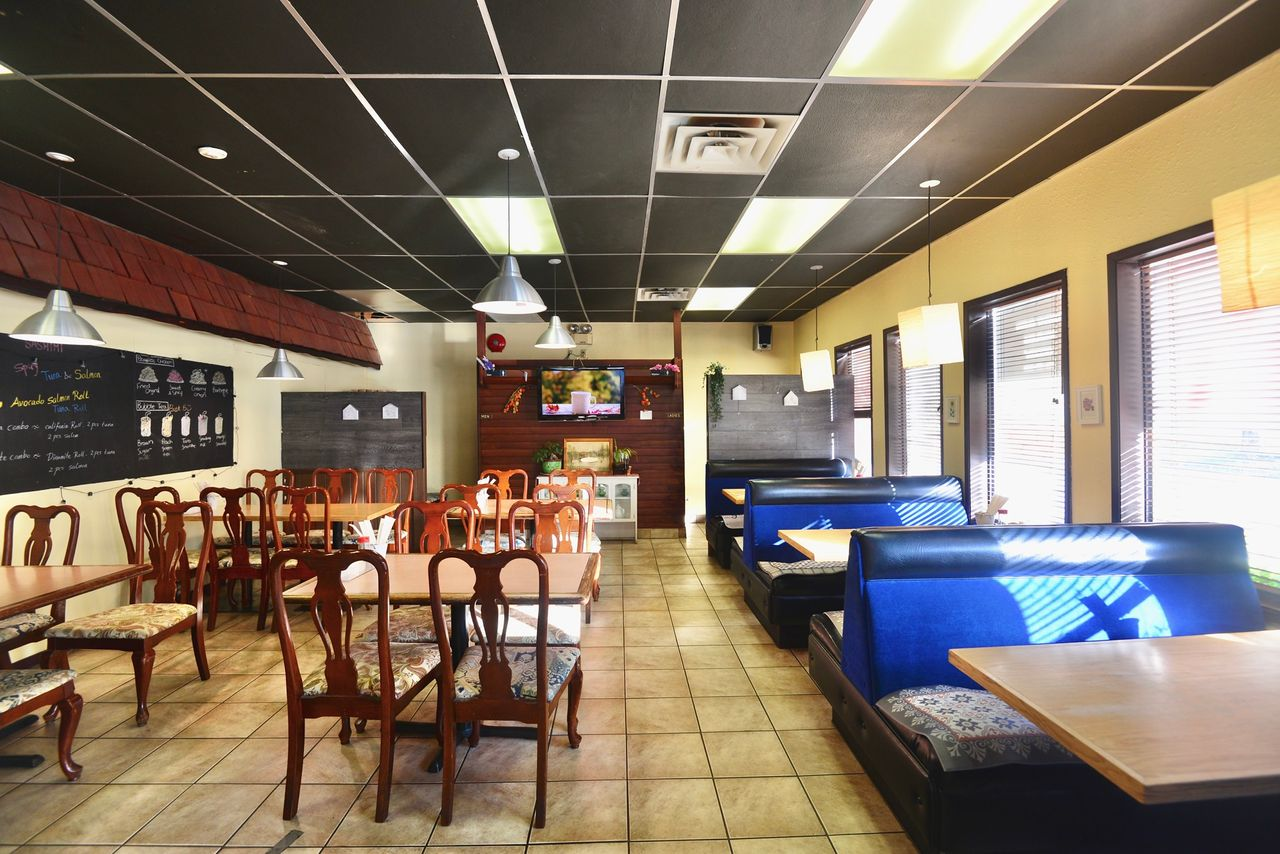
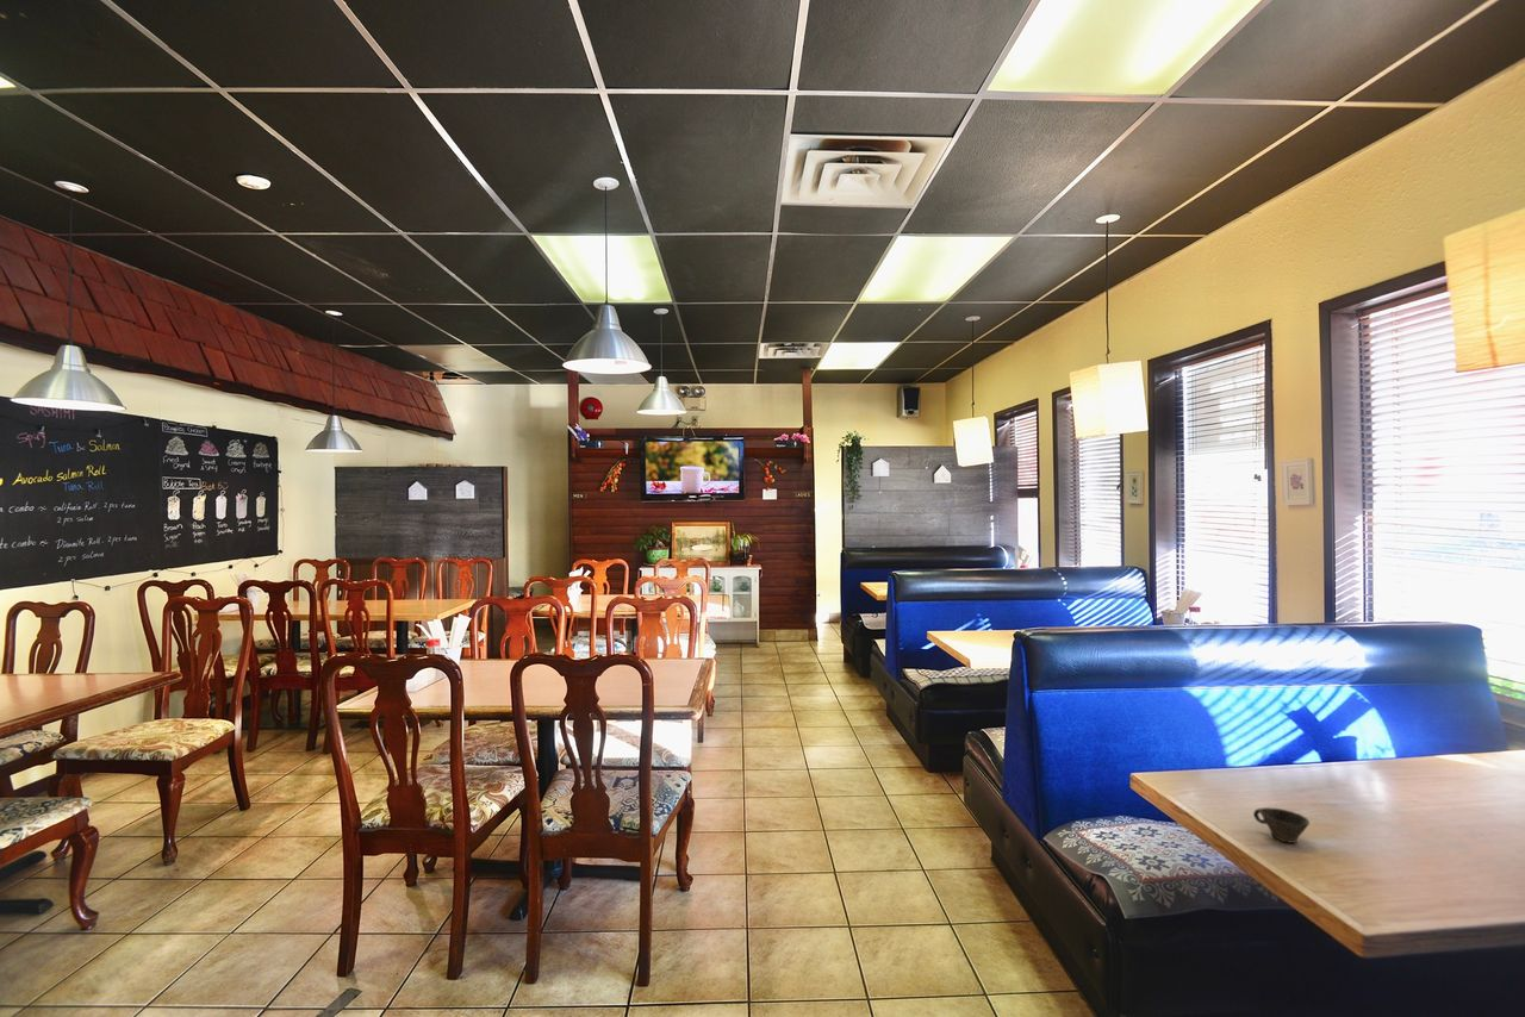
+ cup [1252,806,1311,844]
